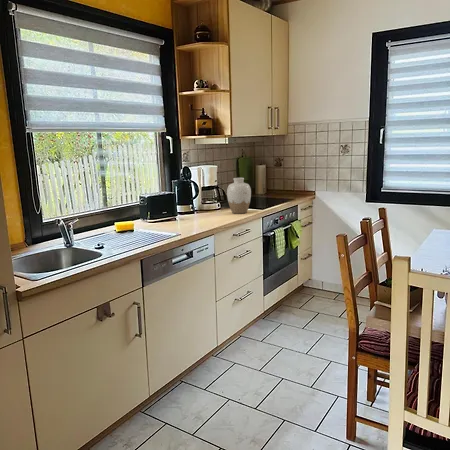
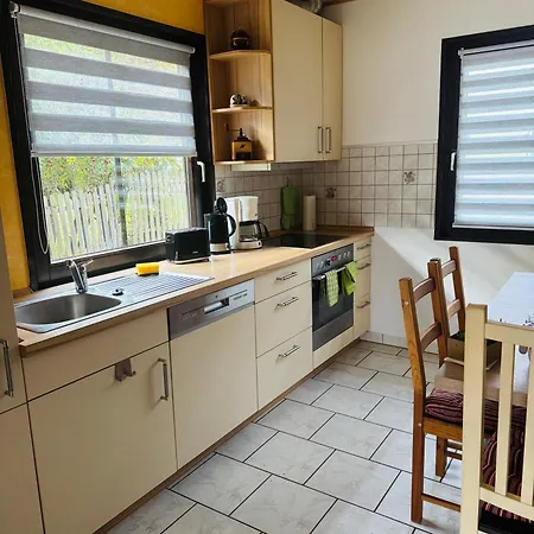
- vase [226,177,252,215]
